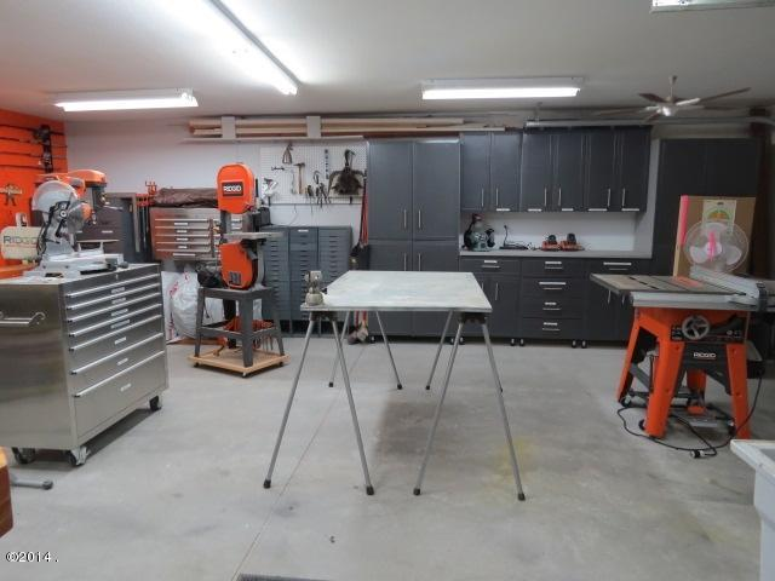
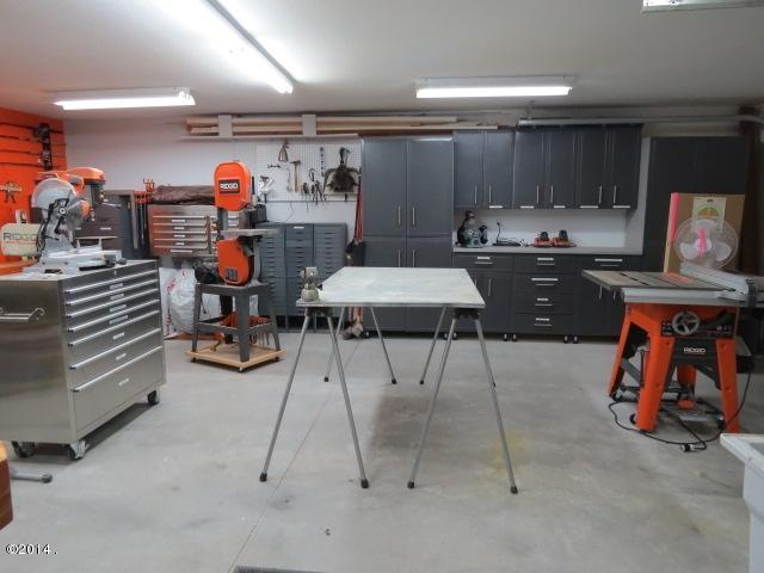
- ceiling fan [590,75,752,123]
